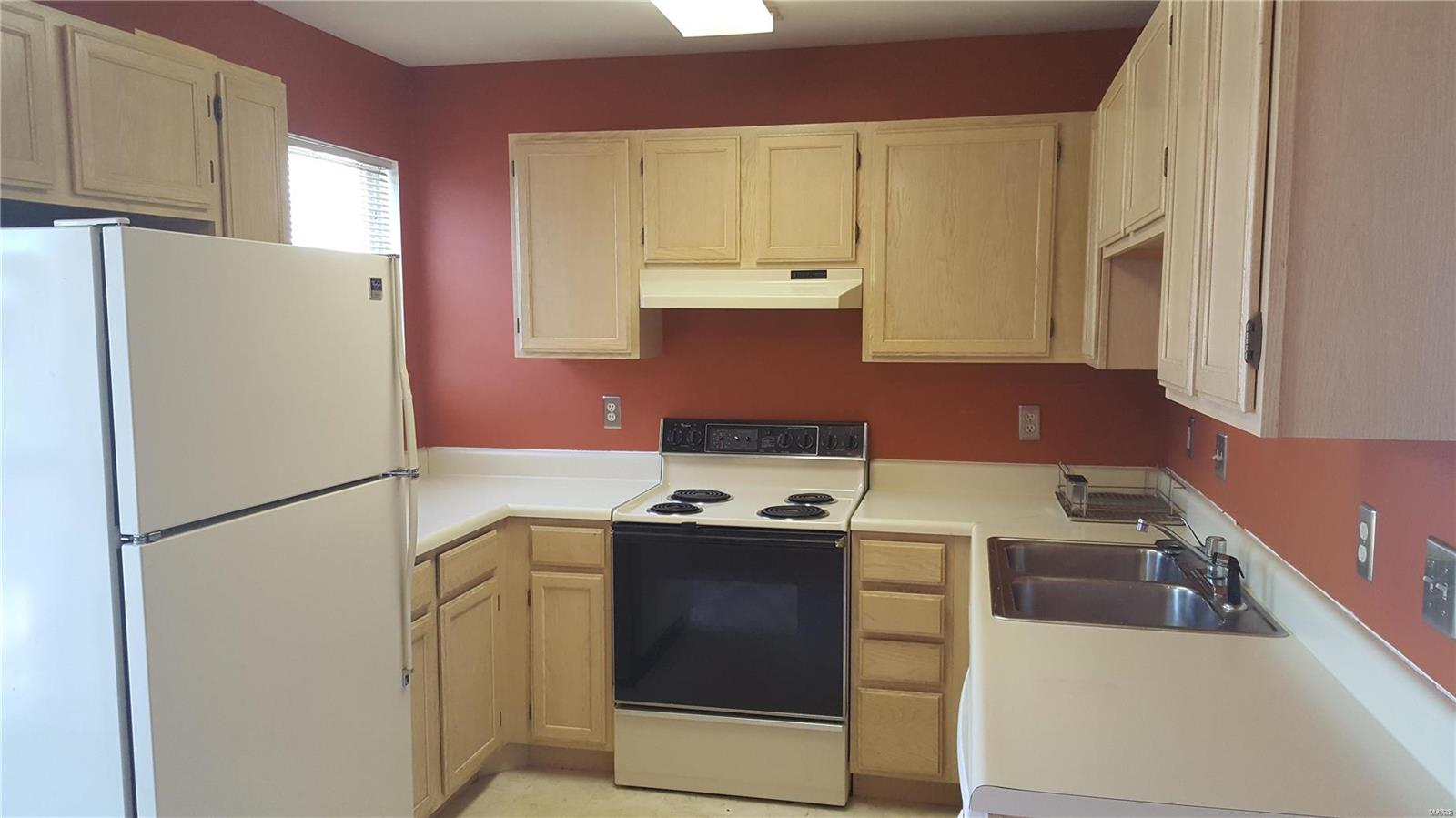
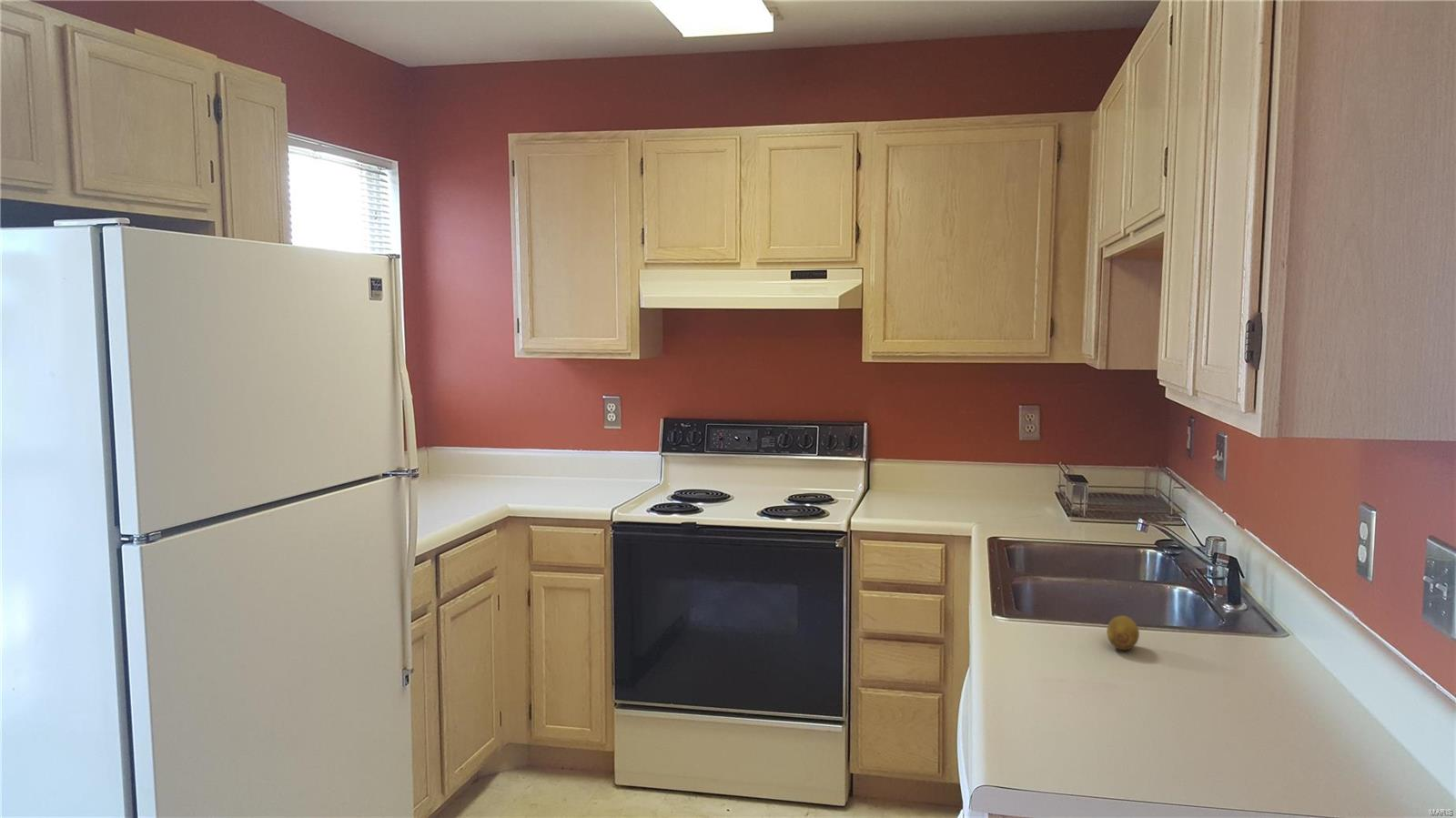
+ fruit [1106,615,1140,651]
